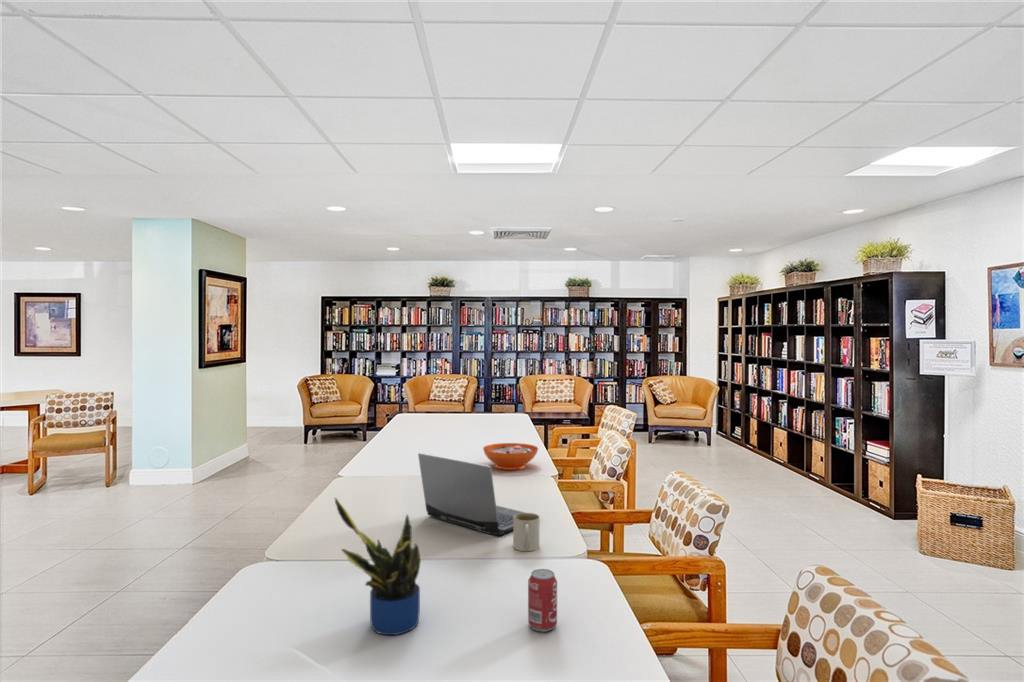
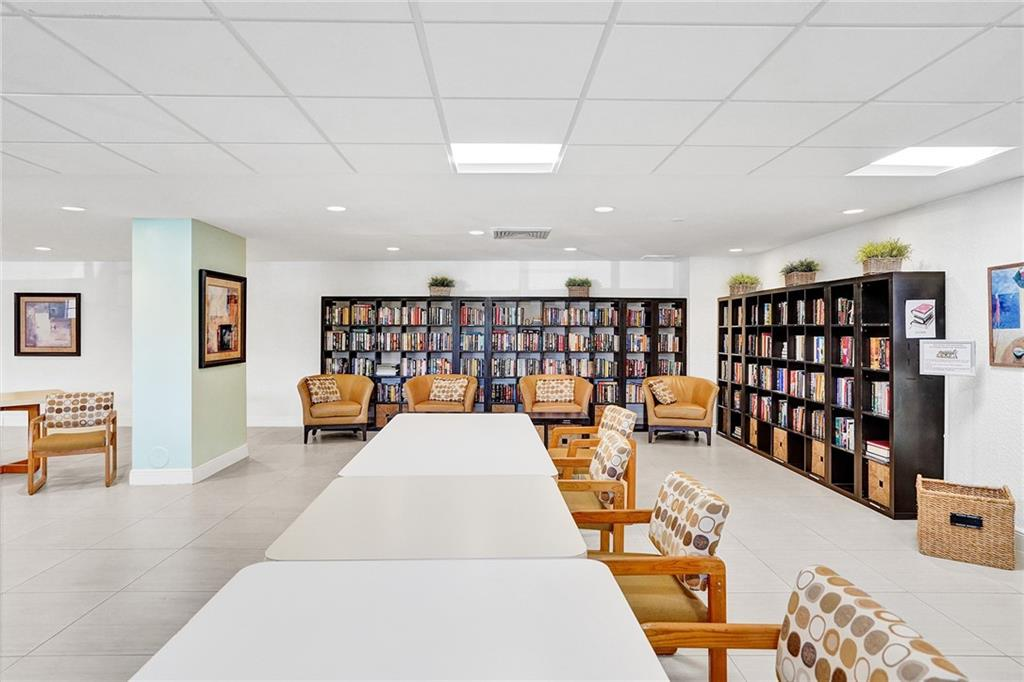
- mug [512,512,541,552]
- potted plant [333,496,422,636]
- laptop computer [417,452,526,536]
- decorative bowl [482,442,539,471]
- beverage can [527,568,558,633]
